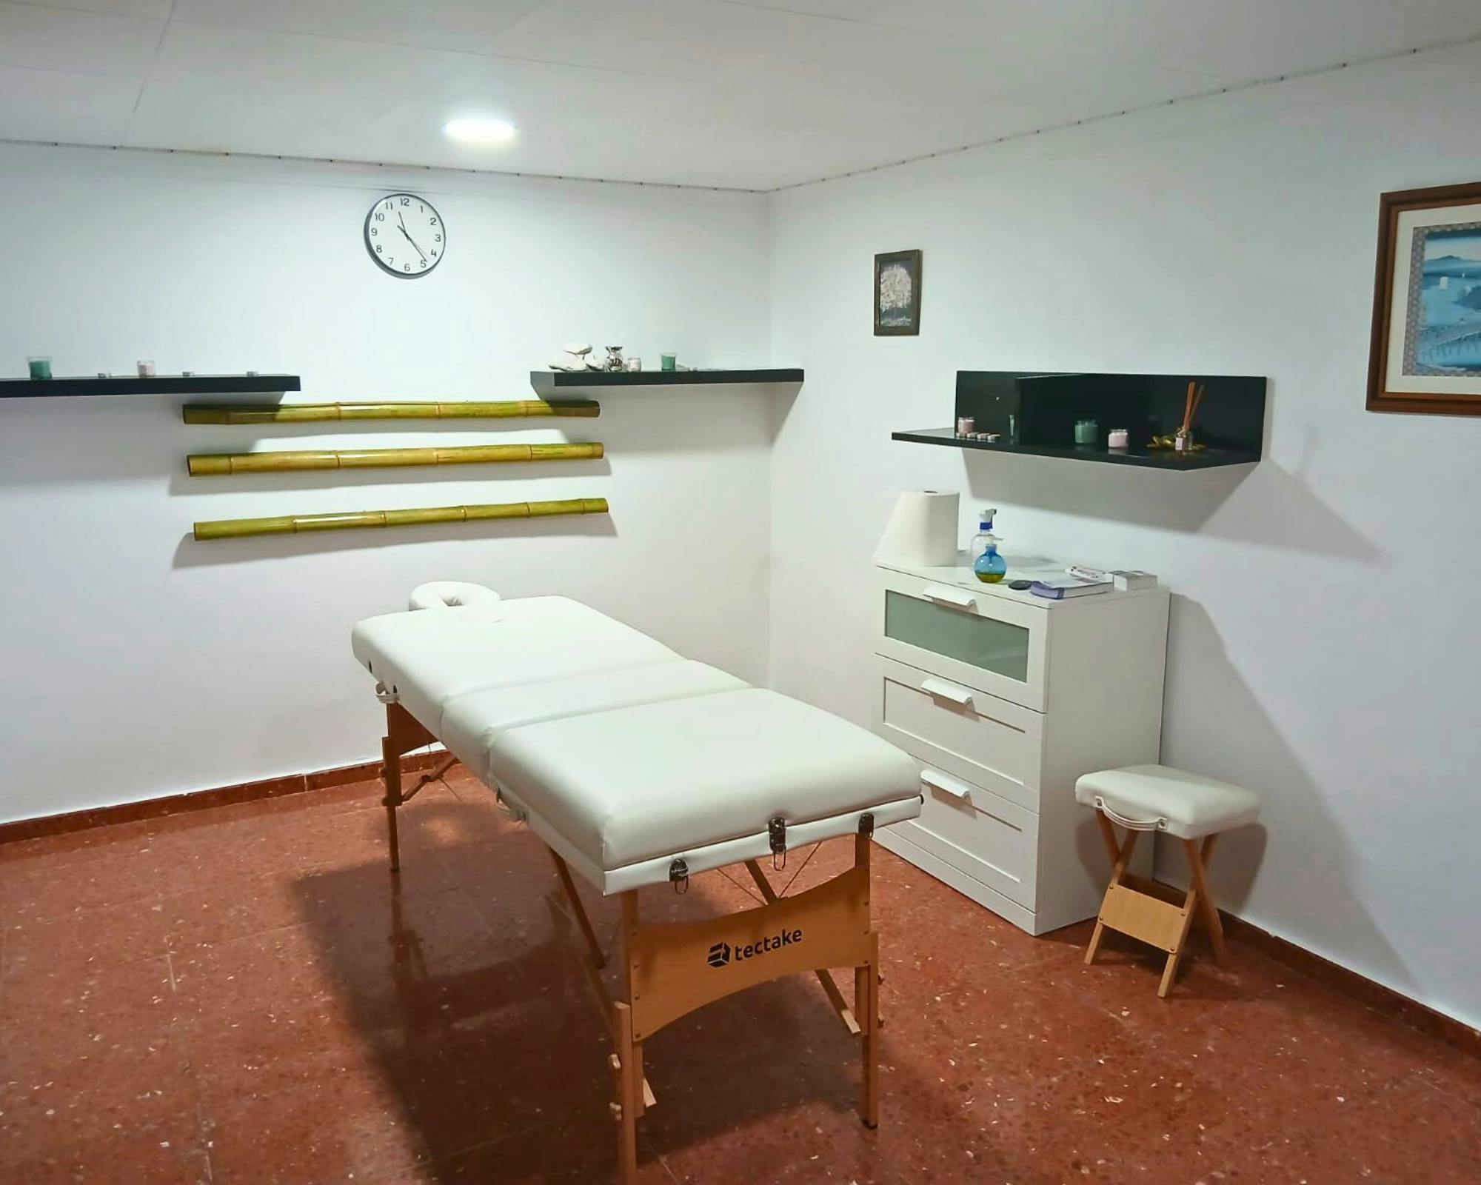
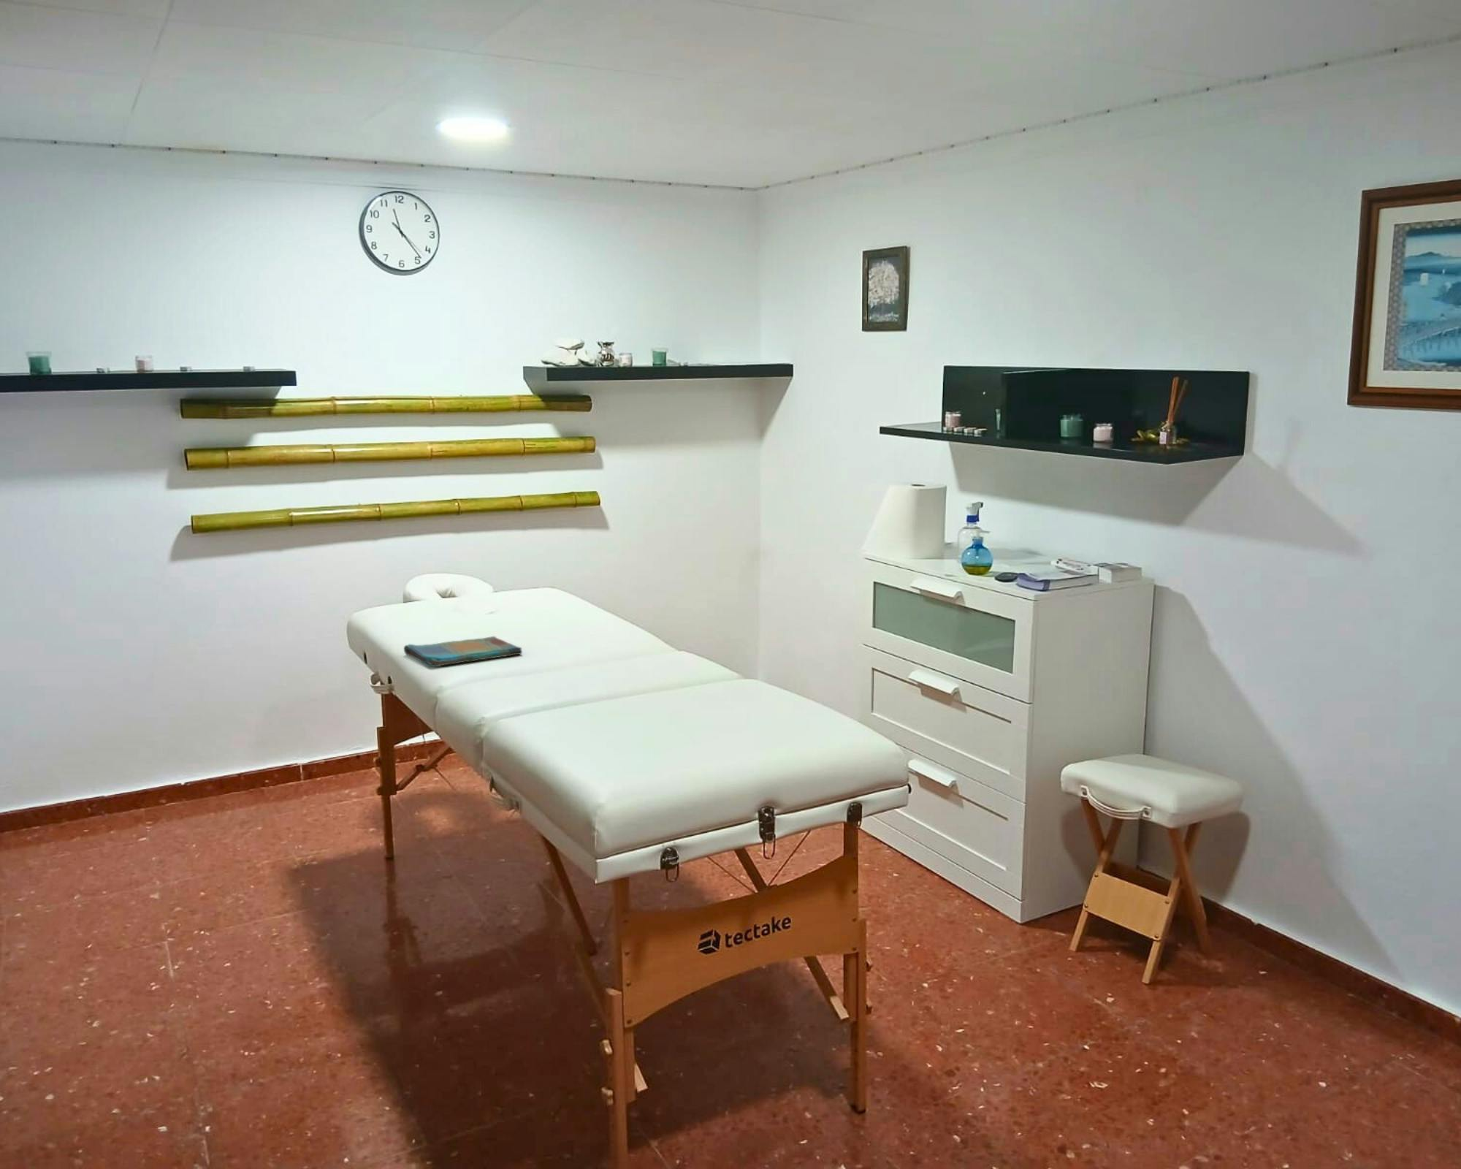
+ dish towel [403,636,524,668]
